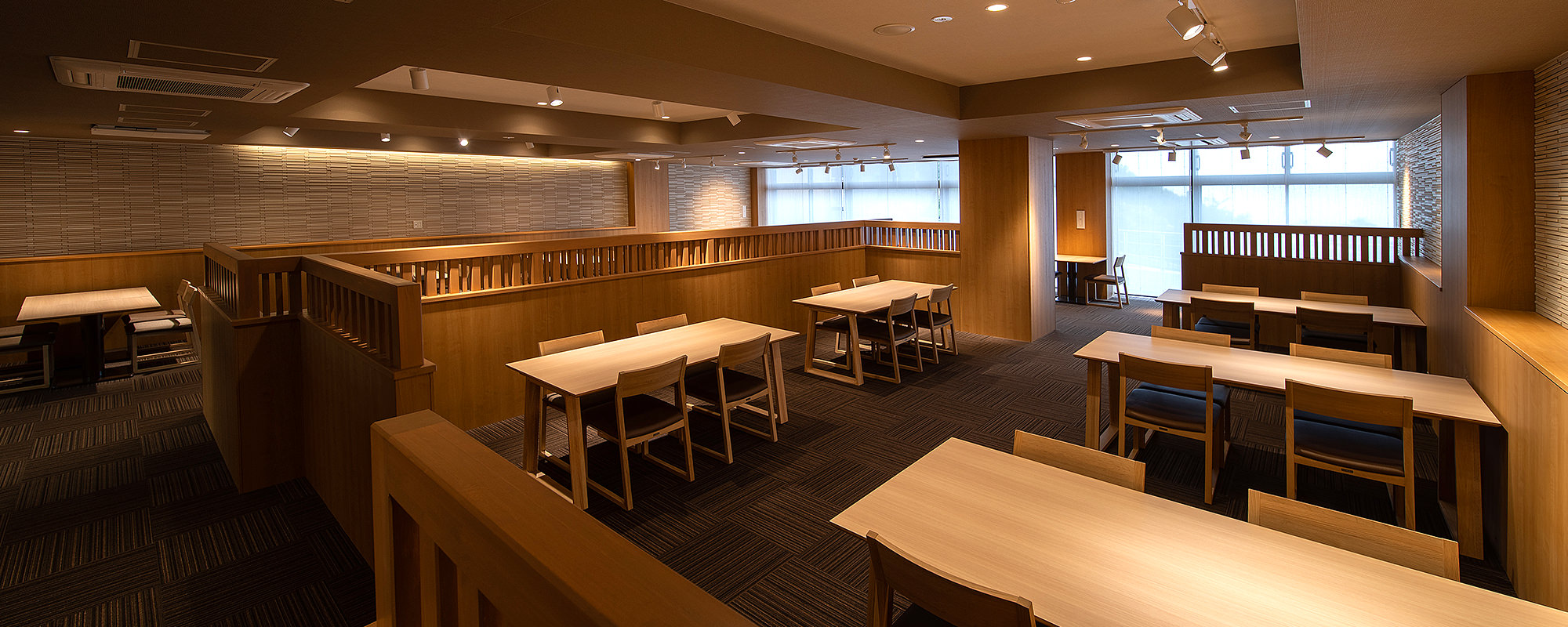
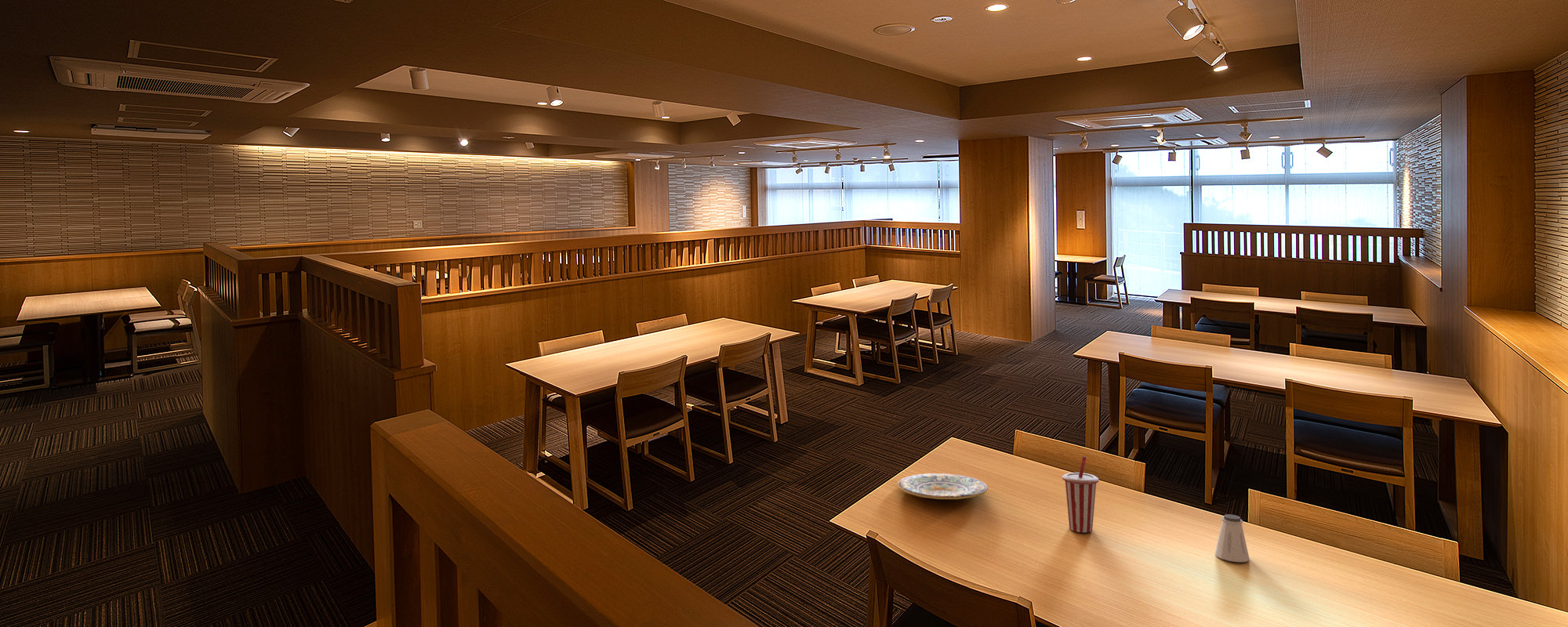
+ cup with straw [1062,455,1100,533]
+ saltshaker [1214,513,1250,563]
+ plate [897,473,989,500]
